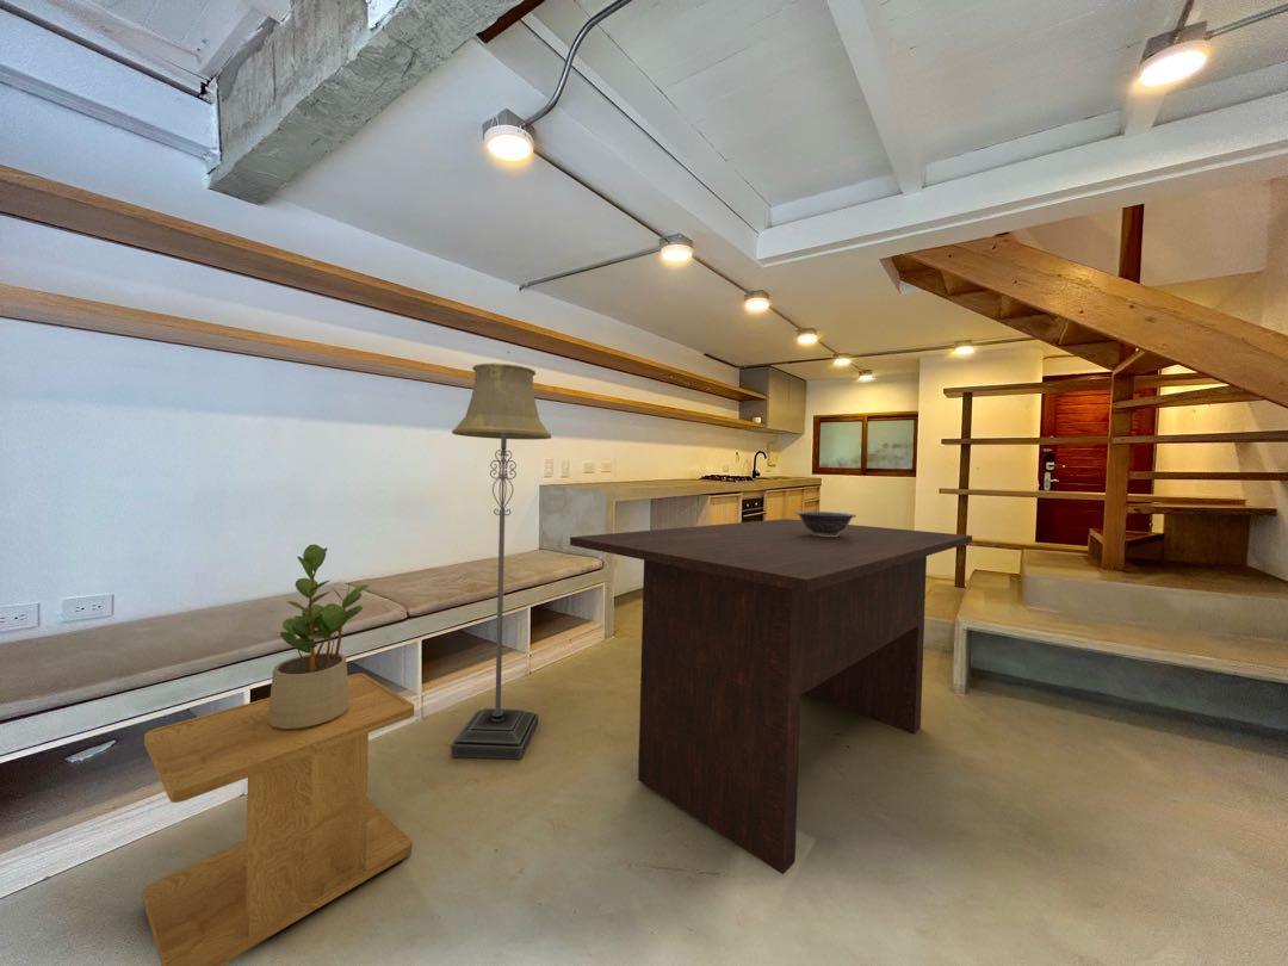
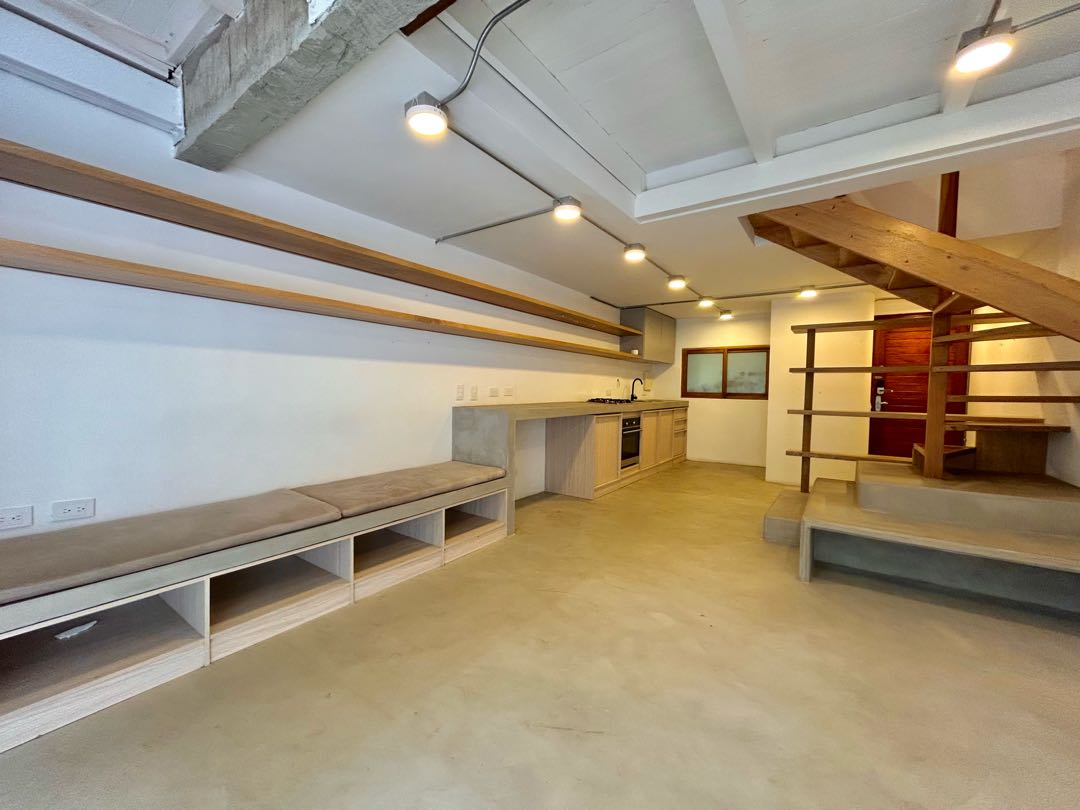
- dining table [569,518,973,875]
- potted plant [268,544,370,729]
- floor lamp [450,363,552,761]
- side table [142,673,415,966]
- decorative bowl [794,510,857,537]
